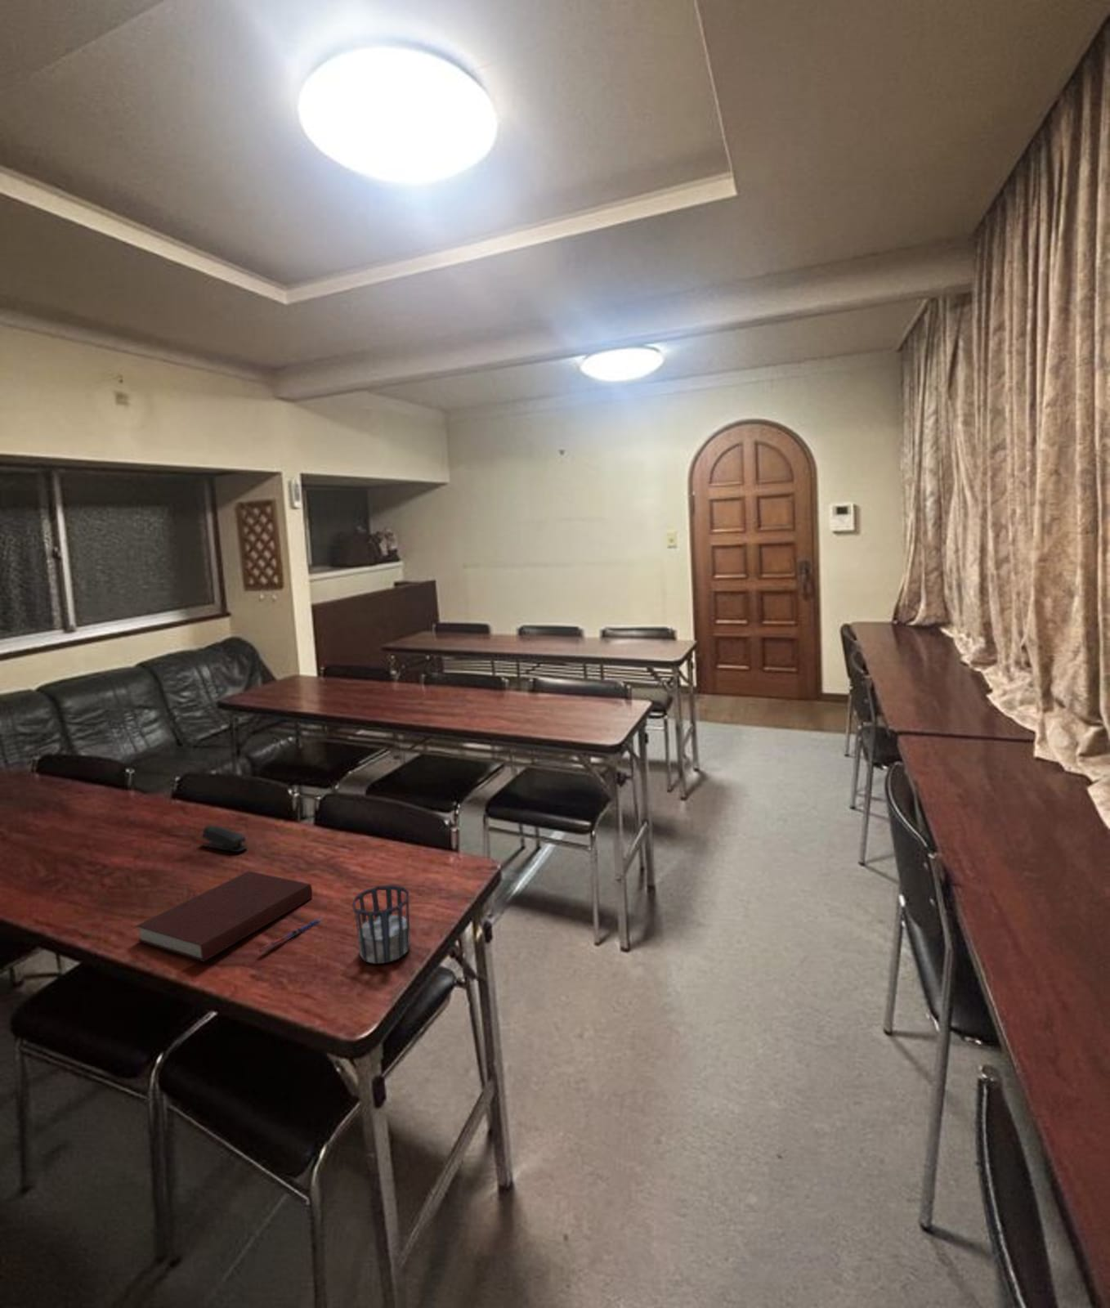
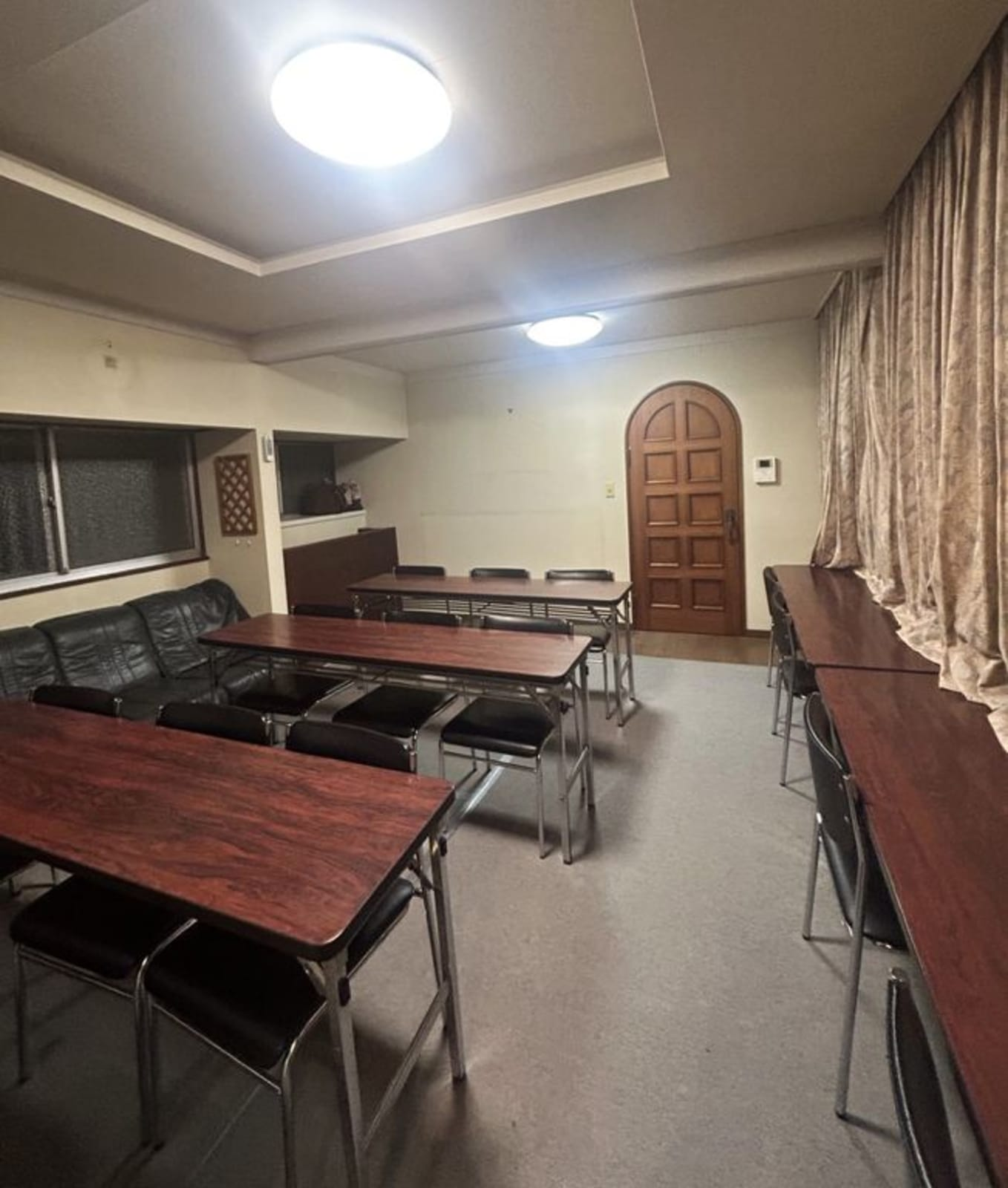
- pen [257,916,325,953]
- notebook [134,870,313,962]
- cup [351,884,411,964]
- stapler [202,825,249,852]
